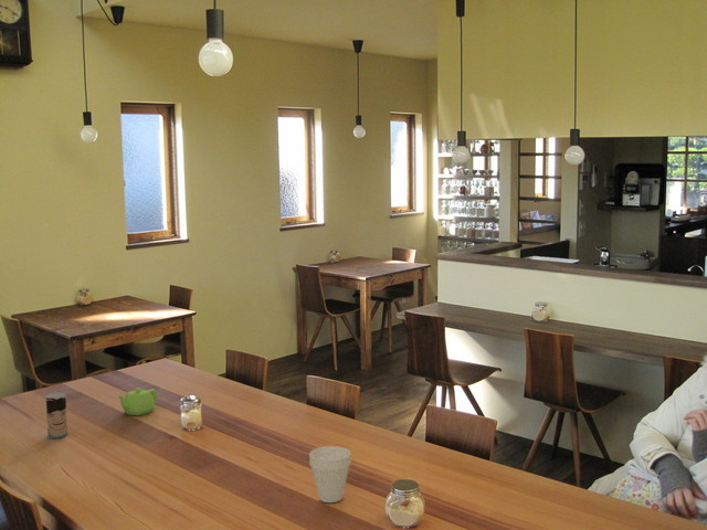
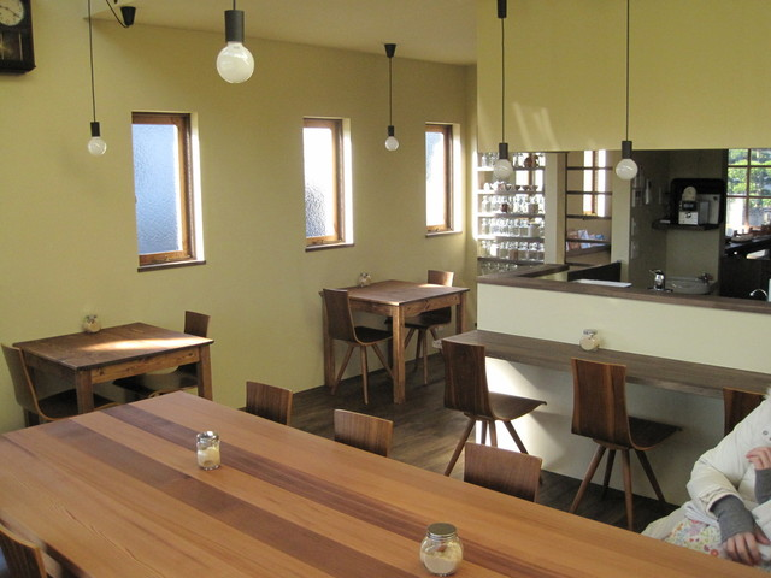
- cup [308,445,352,504]
- cup [45,392,68,439]
- teapot [116,386,158,416]
